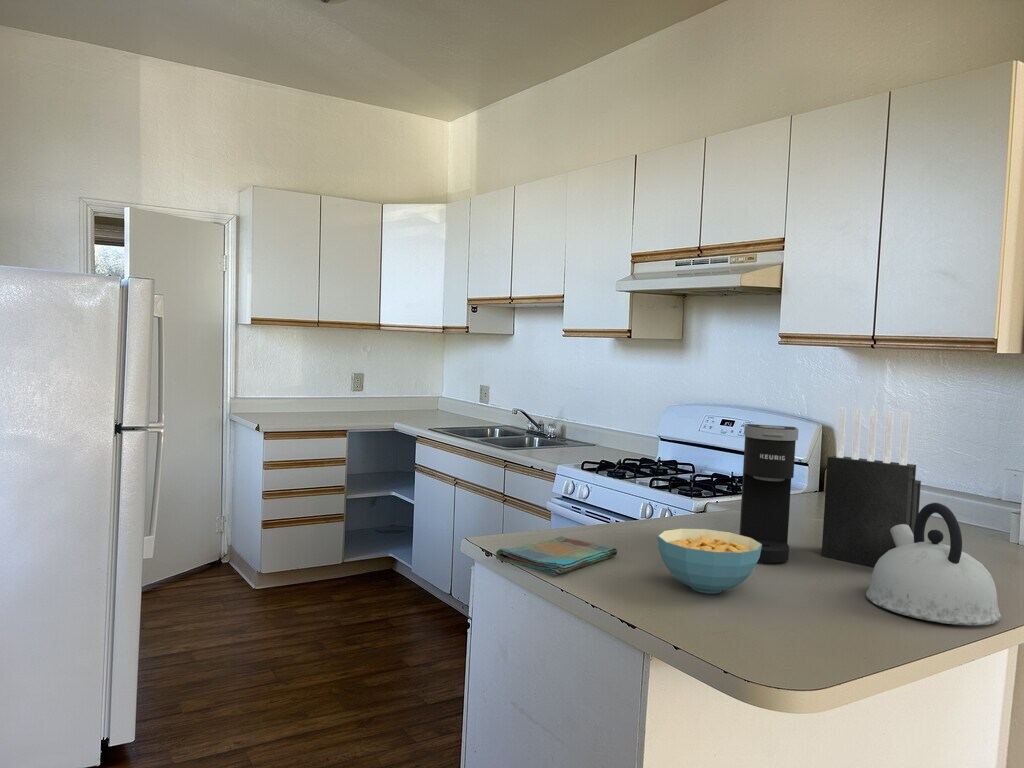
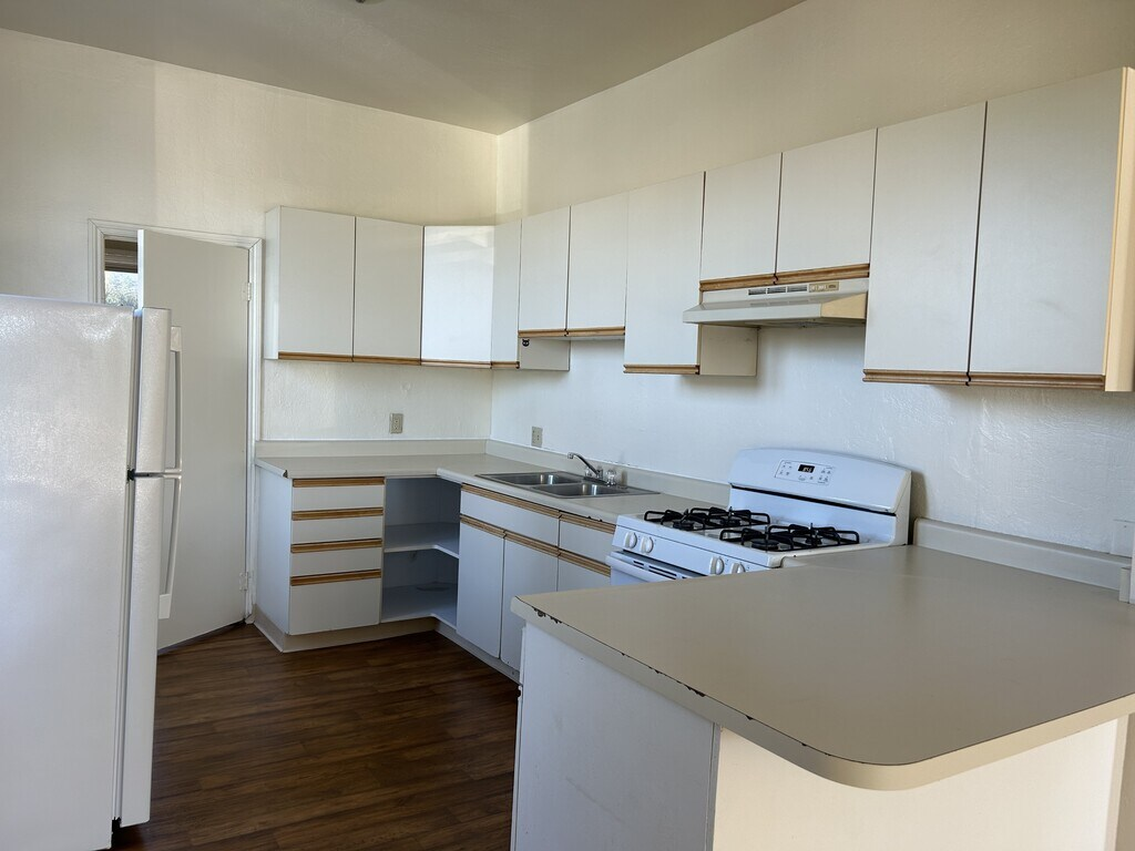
- coffee maker [739,423,799,564]
- kettle [865,502,1002,626]
- cereal bowl [657,528,762,594]
- knife block [820,406,922,567]
- dish towel [495,535,618,576]
